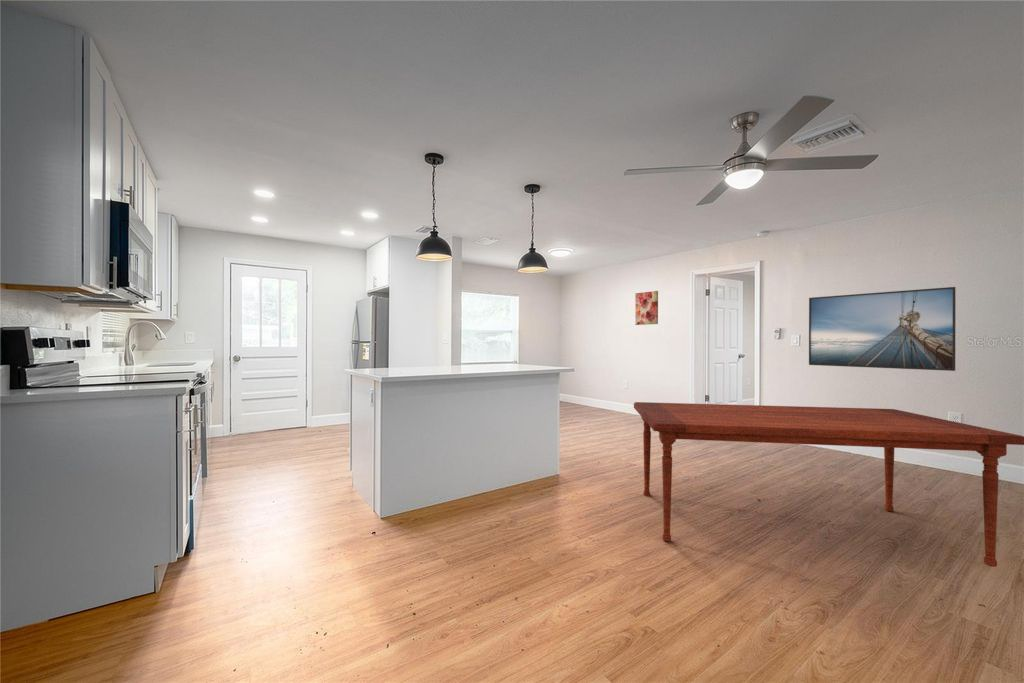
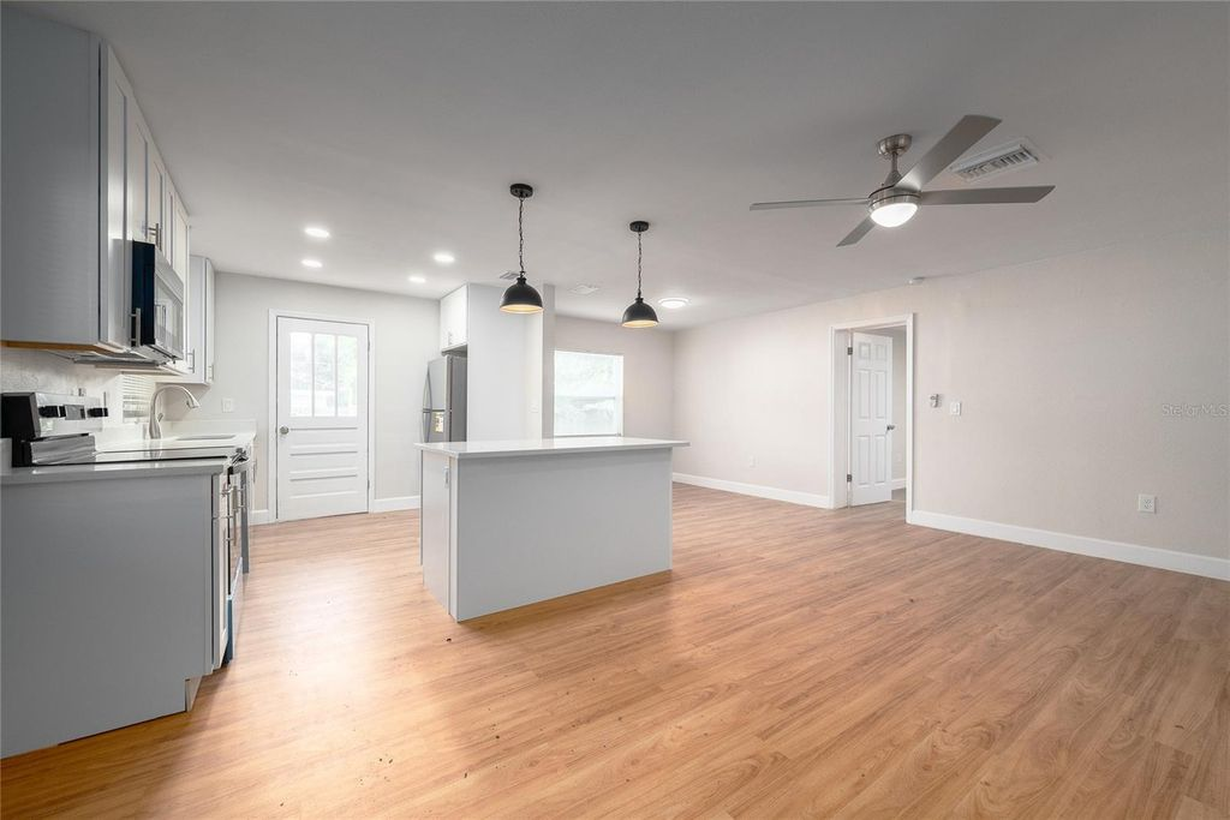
- dining table [633,401,1024,568]
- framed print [808,286,957,372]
- wall art [634,290,659,326]
